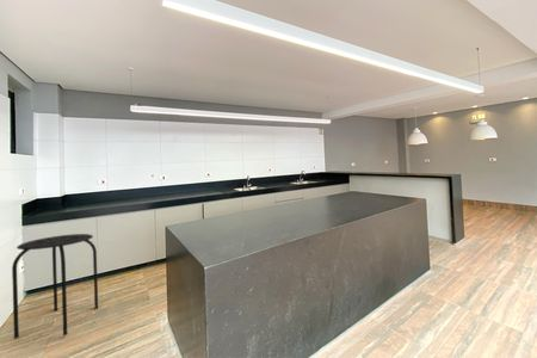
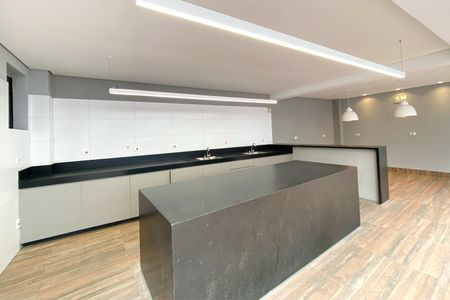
- stool [11,233,99,340]
